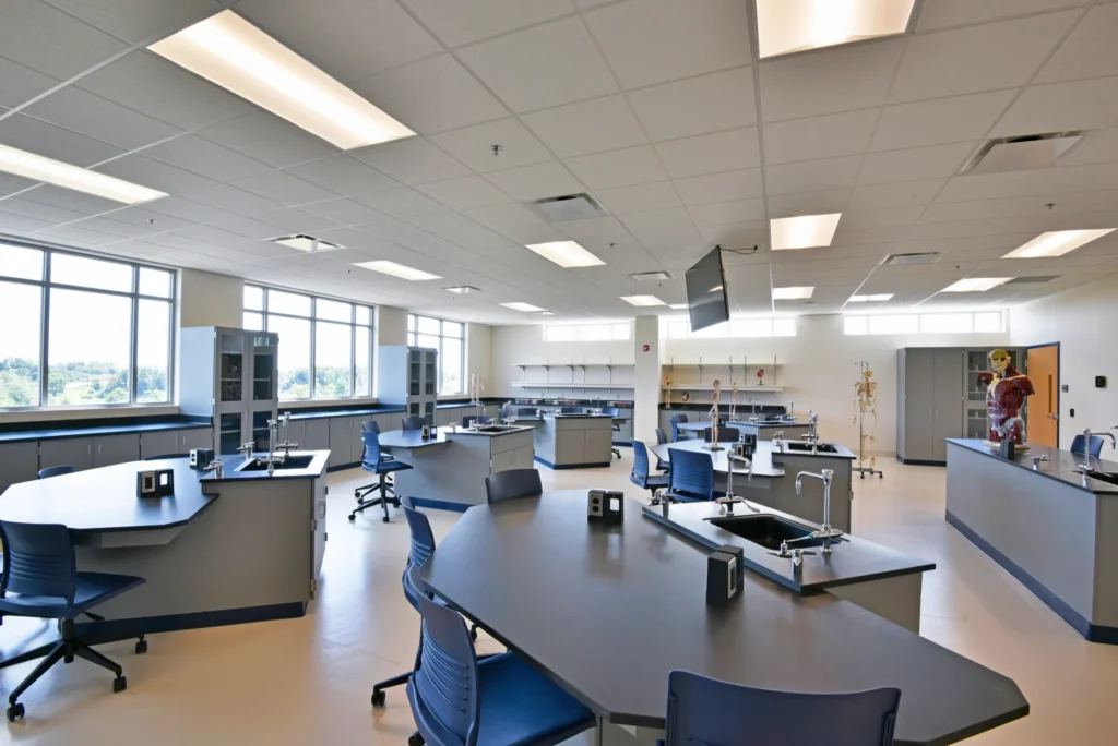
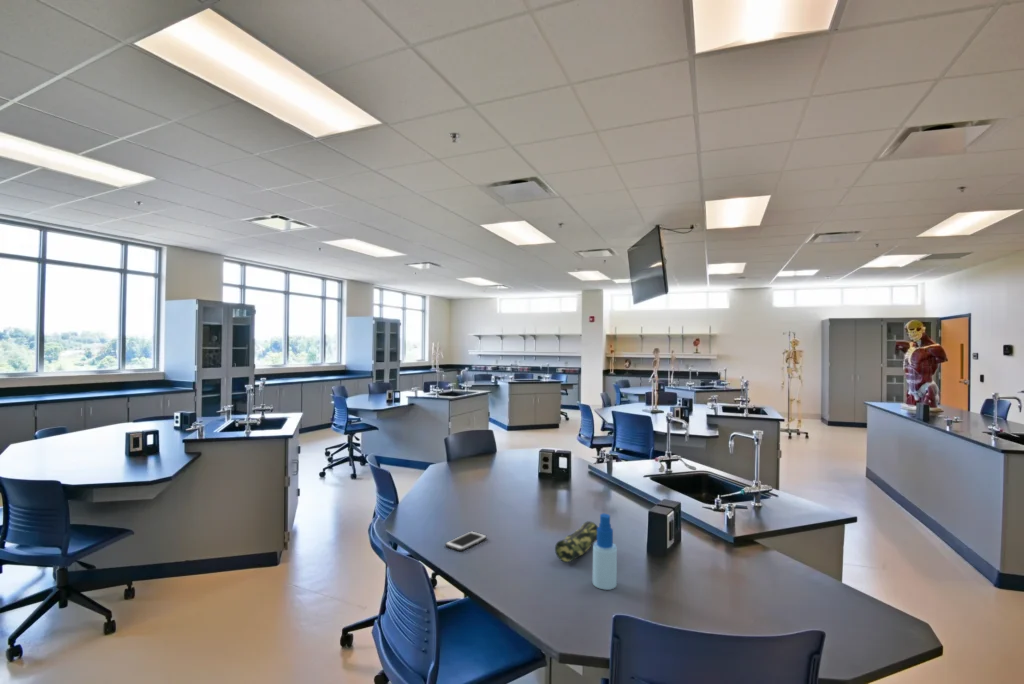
+ cell phone [444,530,488,552]
+ pencil case [554,520,599,563]
+ spray bottle [592,513,618,591]
